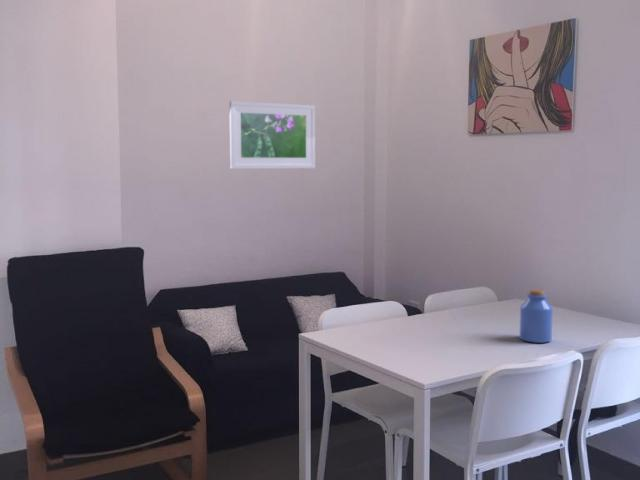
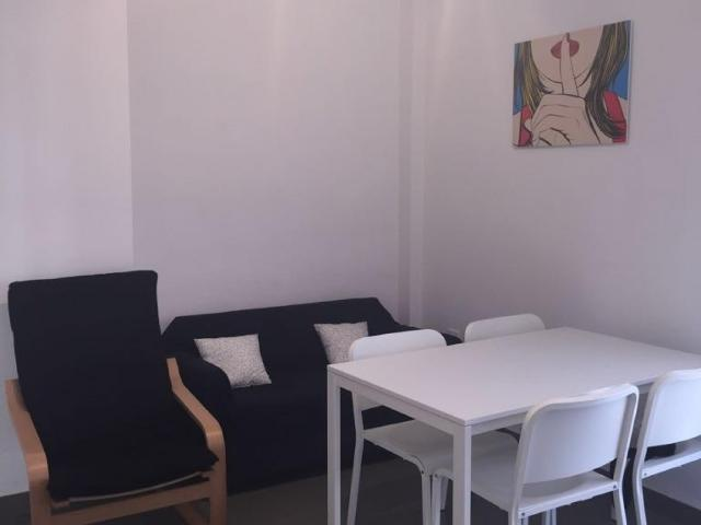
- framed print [228,100,316,170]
- jar [519,288,554,344]
